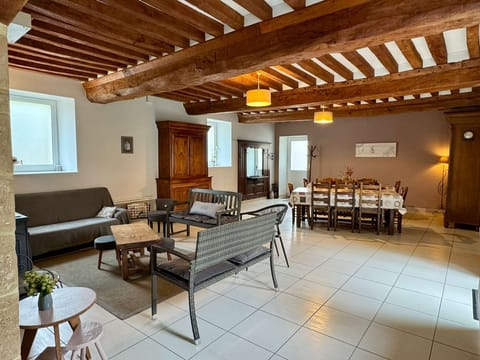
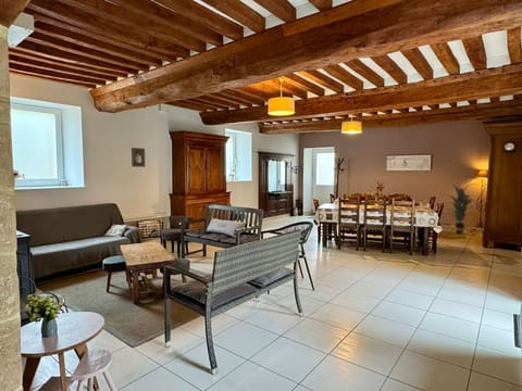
+ indoor plant [439,180,478,235]
